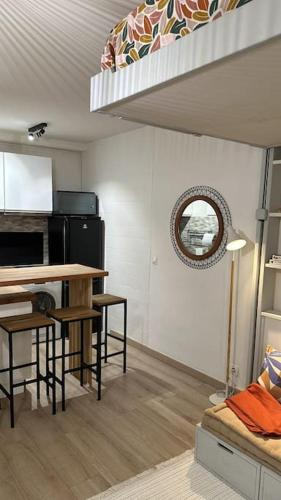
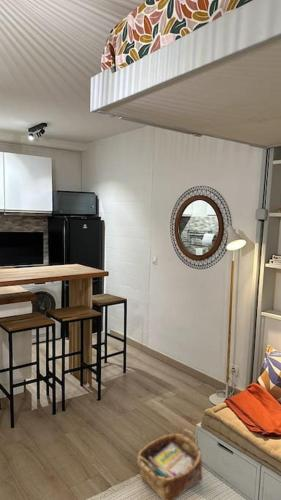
+ woven basket [137,428,203,500]
